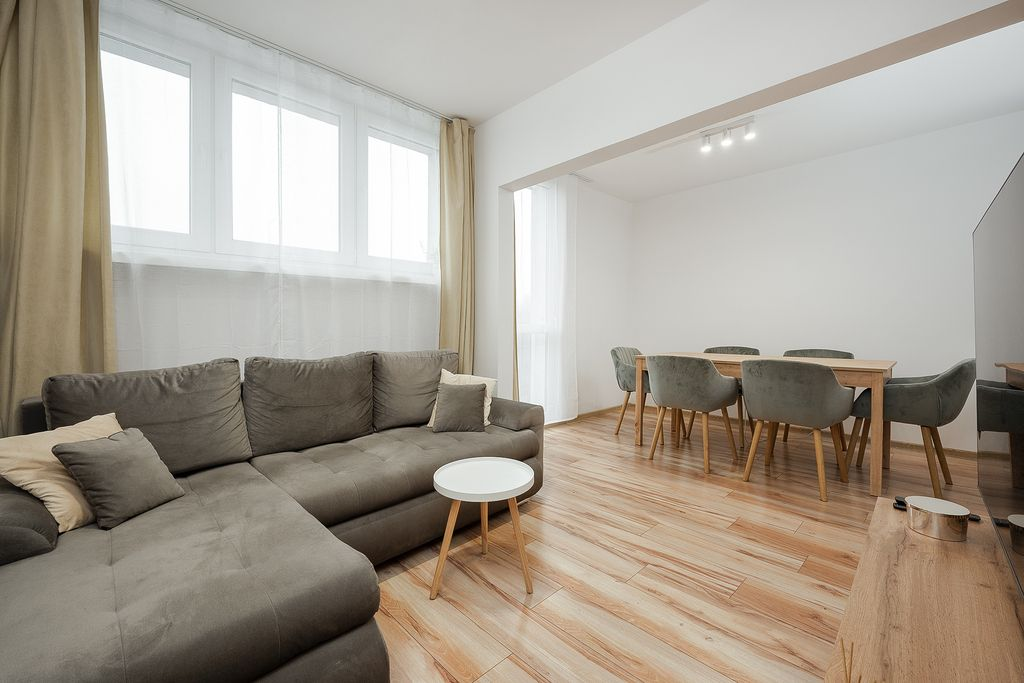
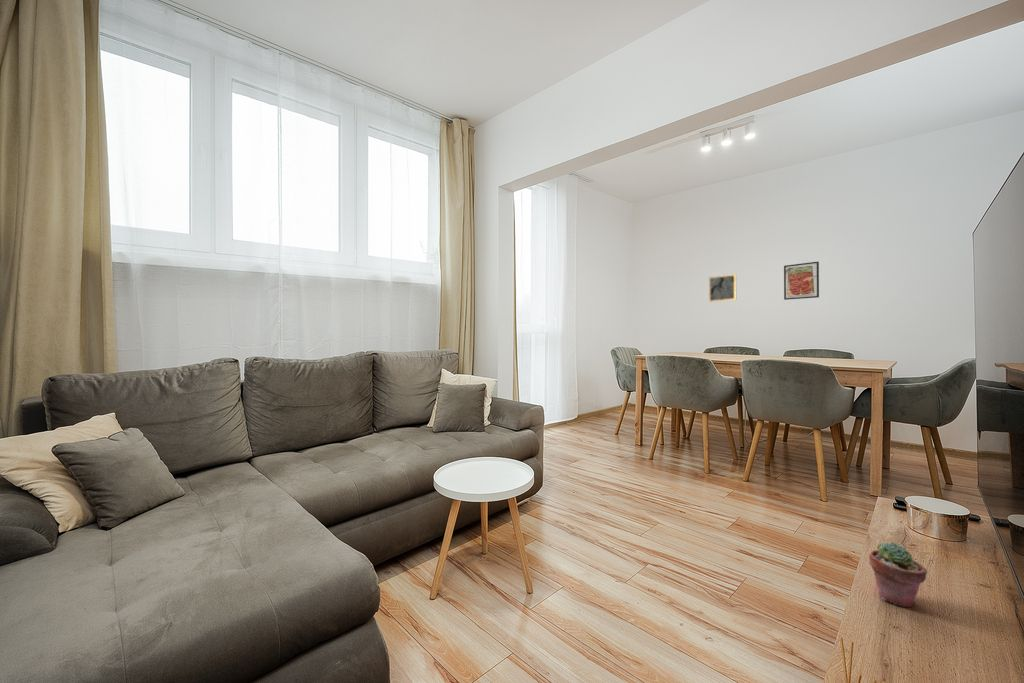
+ potted succulent [868,541,928,608]
+ wall art [708,273,737,303]
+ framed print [783,261,820,301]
